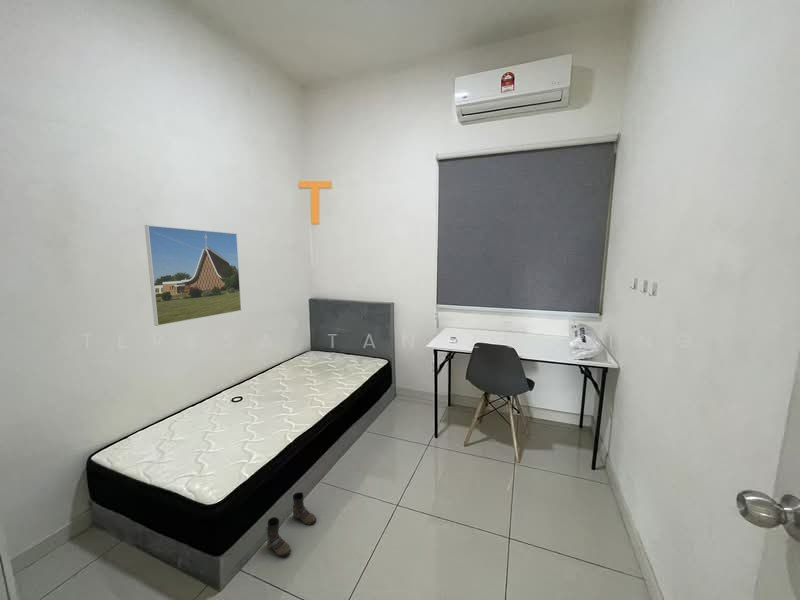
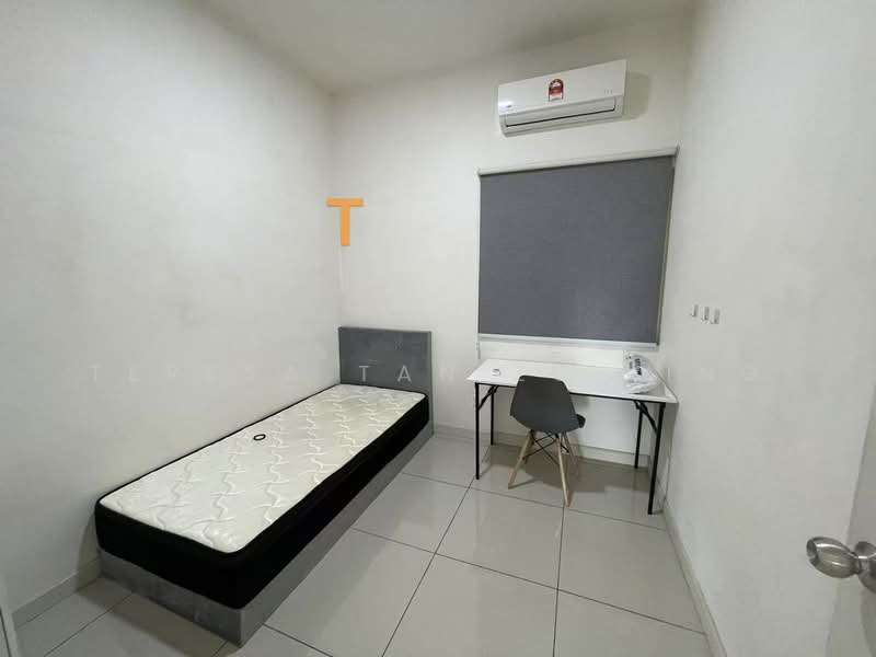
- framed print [144,224,242,327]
- boots [265,491,317,557]
